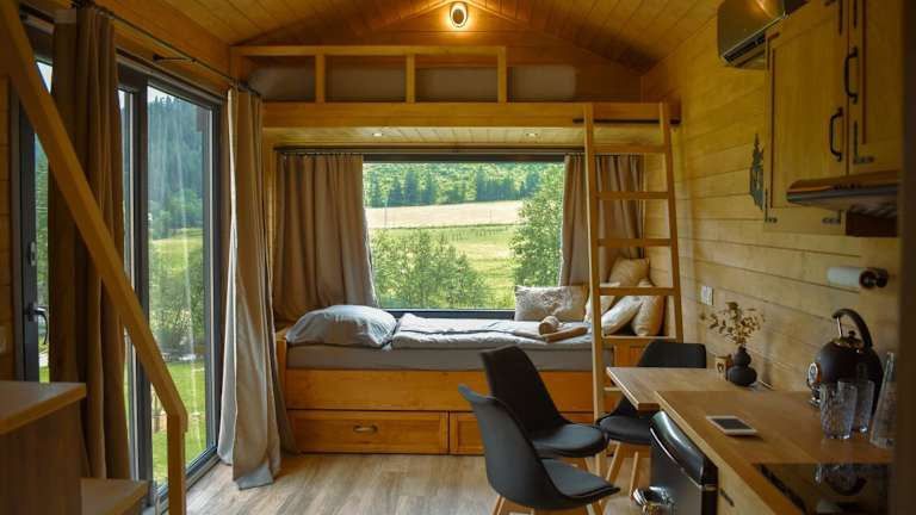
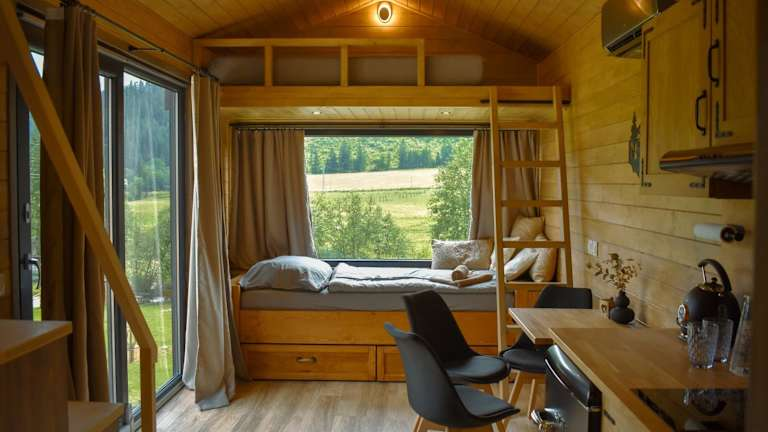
- cell phone [704,415,759,436]
